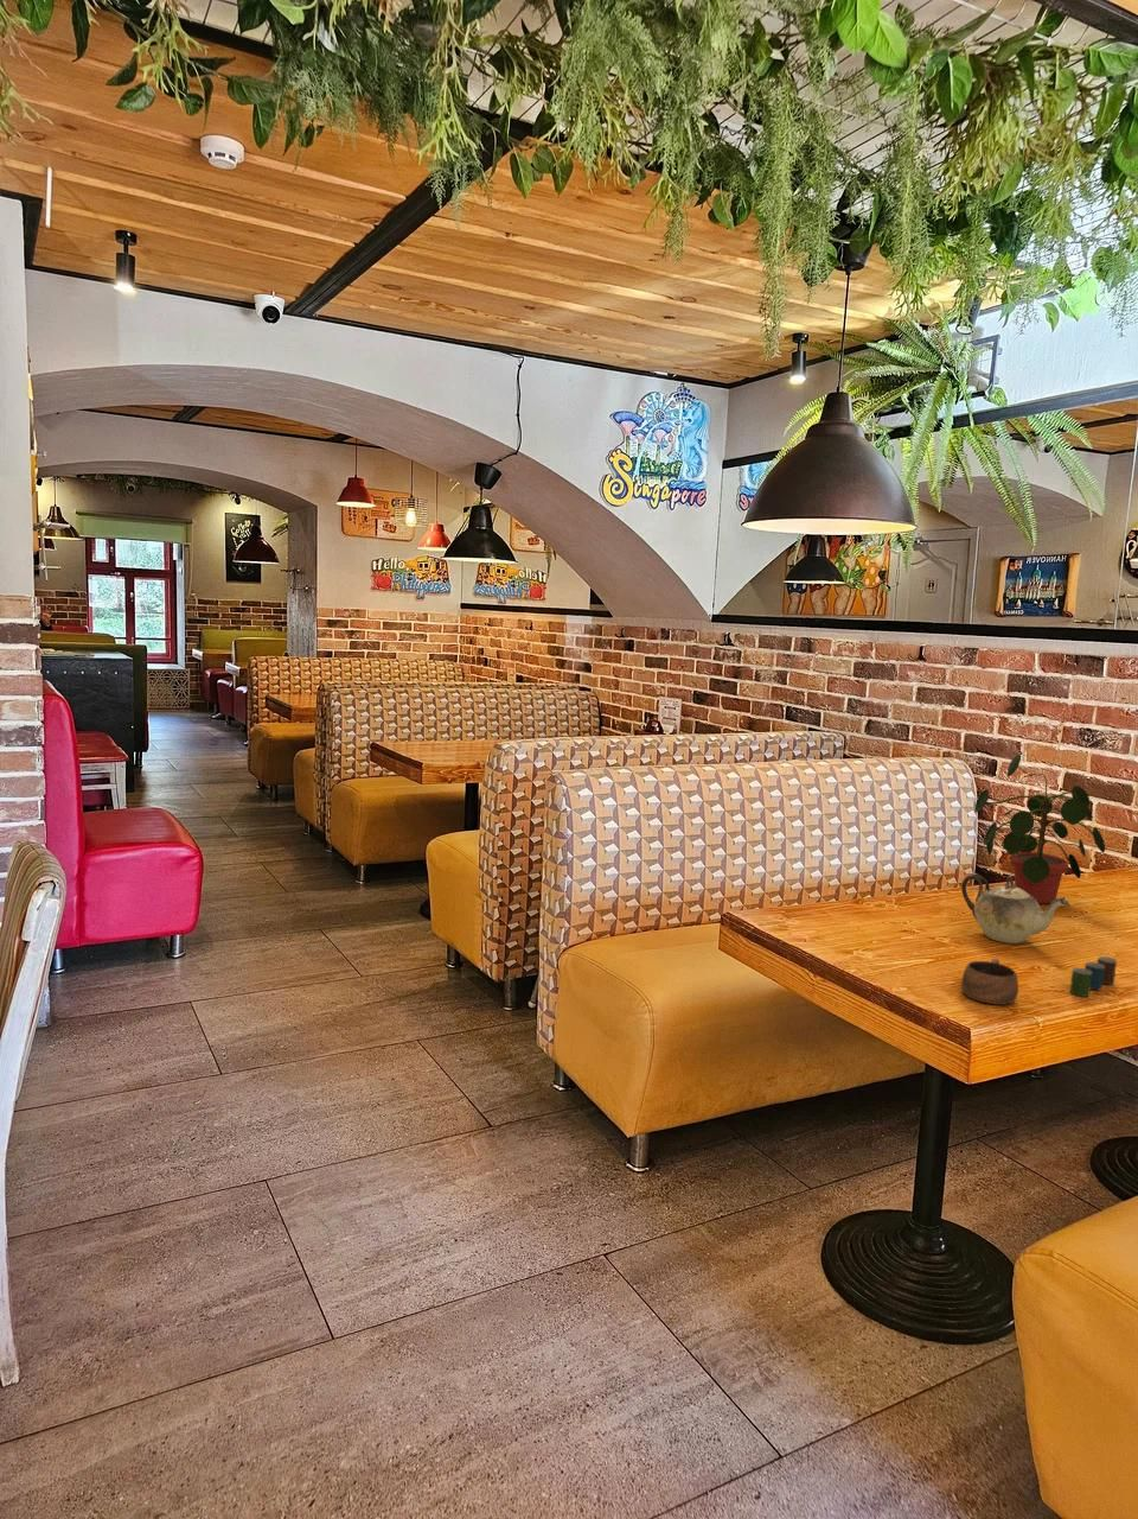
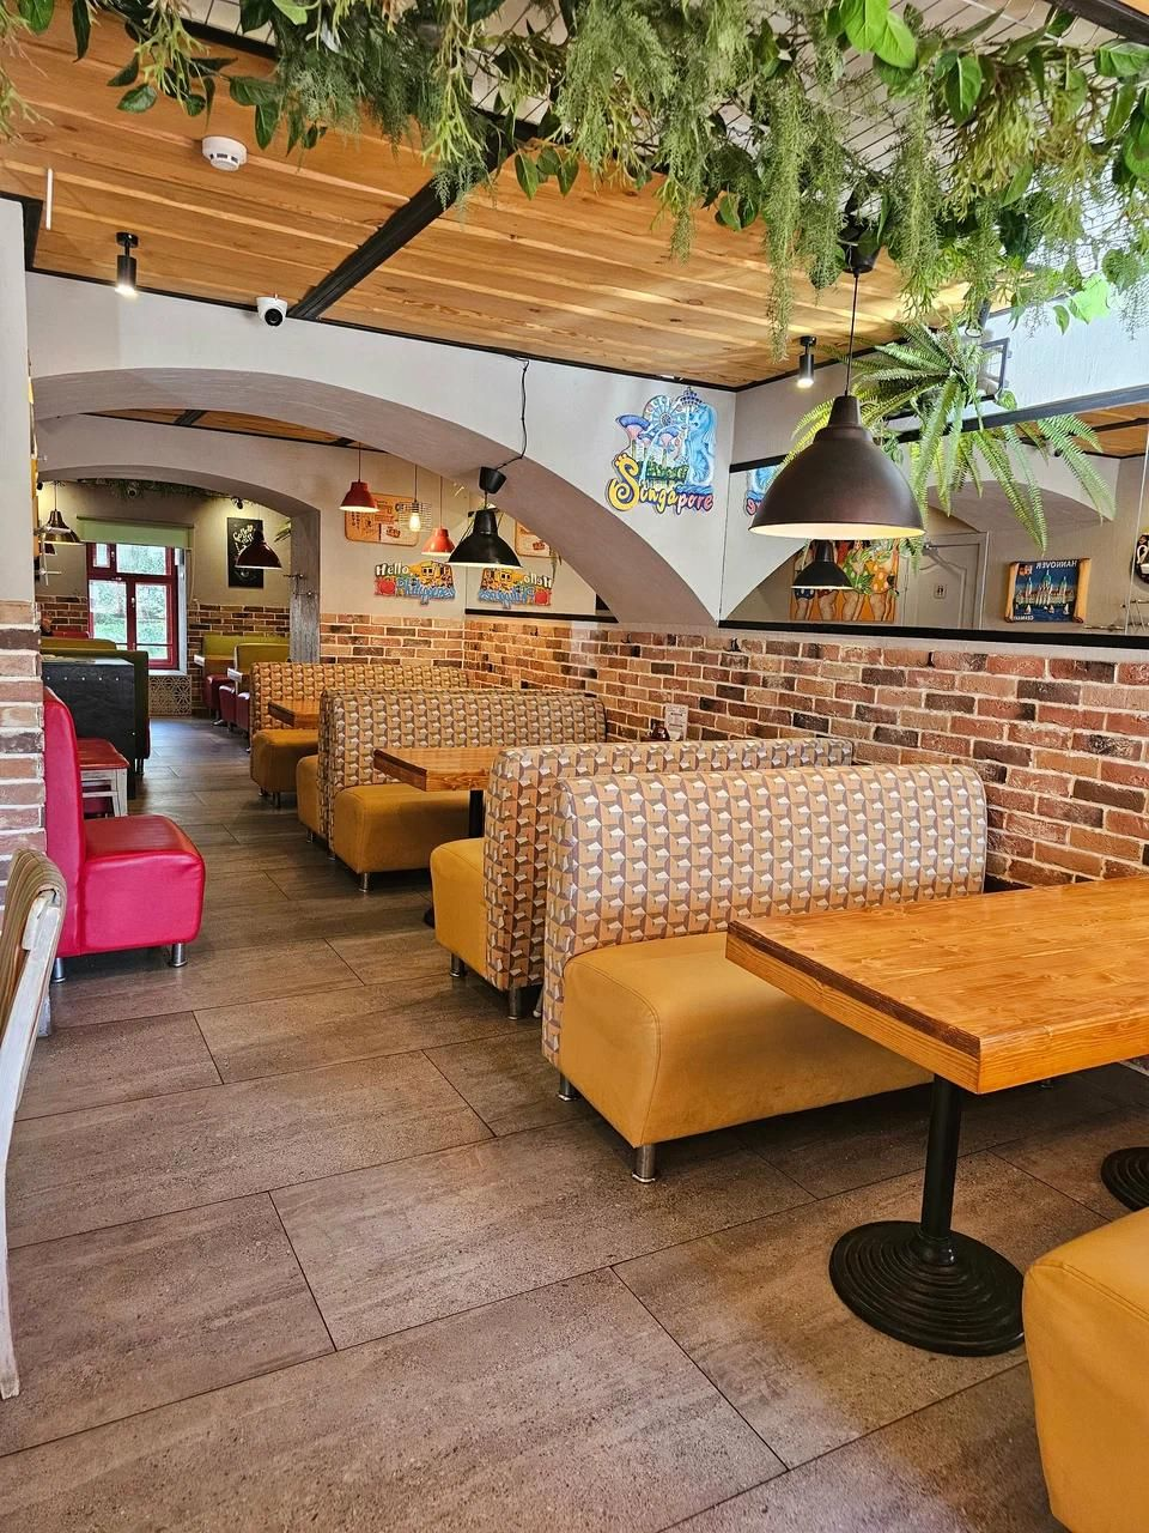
- cup [960,957,1020,1006]
- potted plant [974,754,1106,904]
- cup [1069,956,1118,998]
- teapot [960,872,1071,945]
